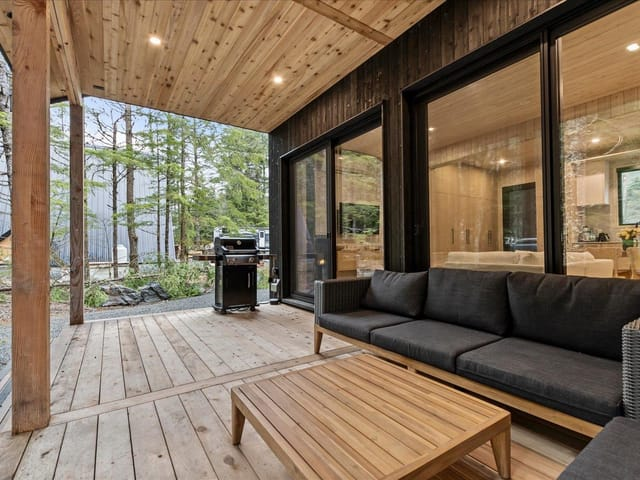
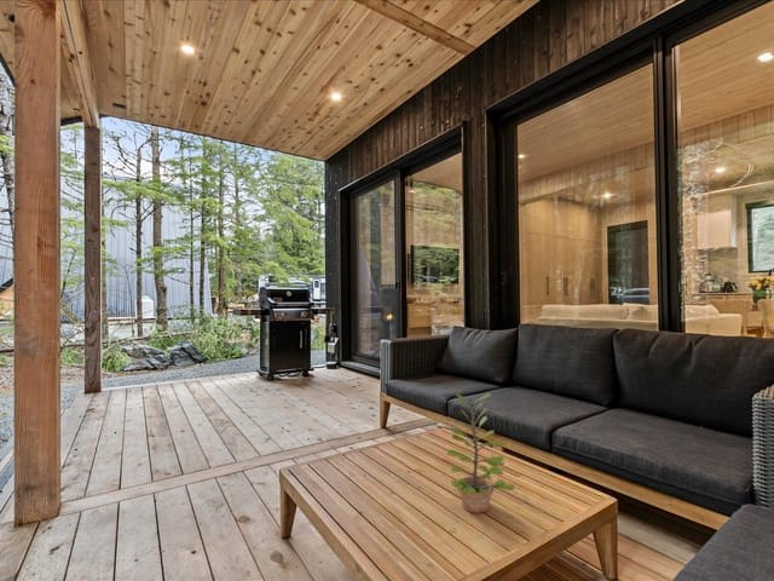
+ plant [446,392,515,514]
